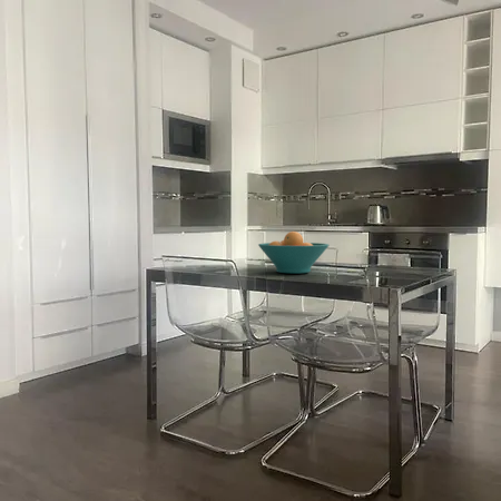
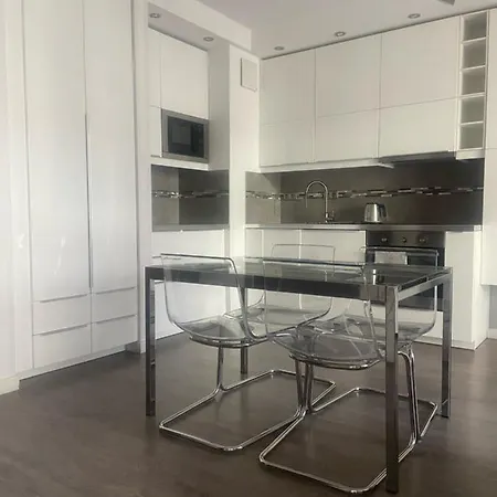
- fruit bowl [257,230,330,274]
